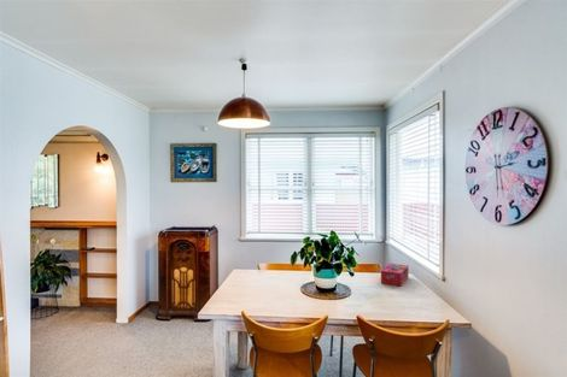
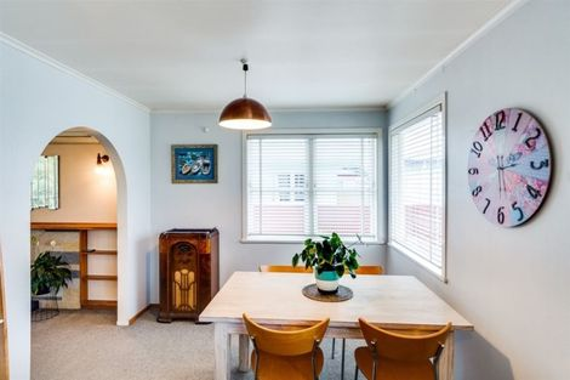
- tissue box [380,263,410,288]
